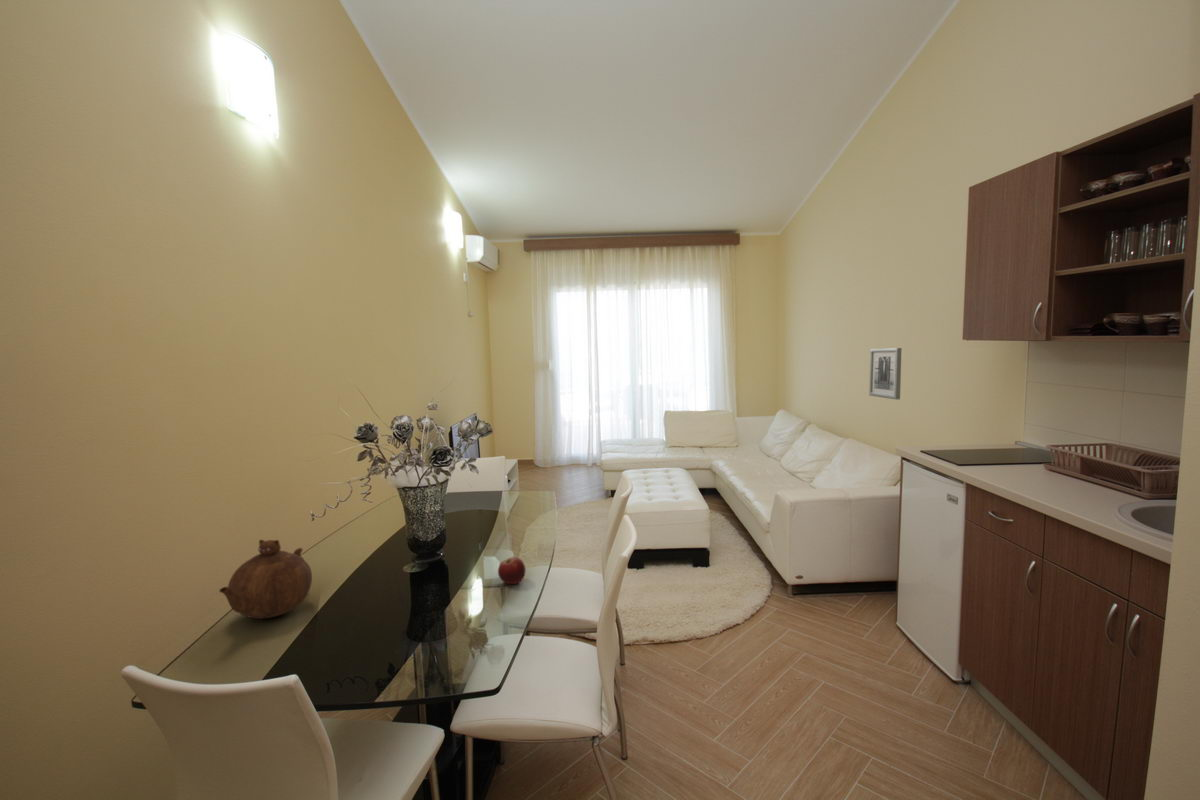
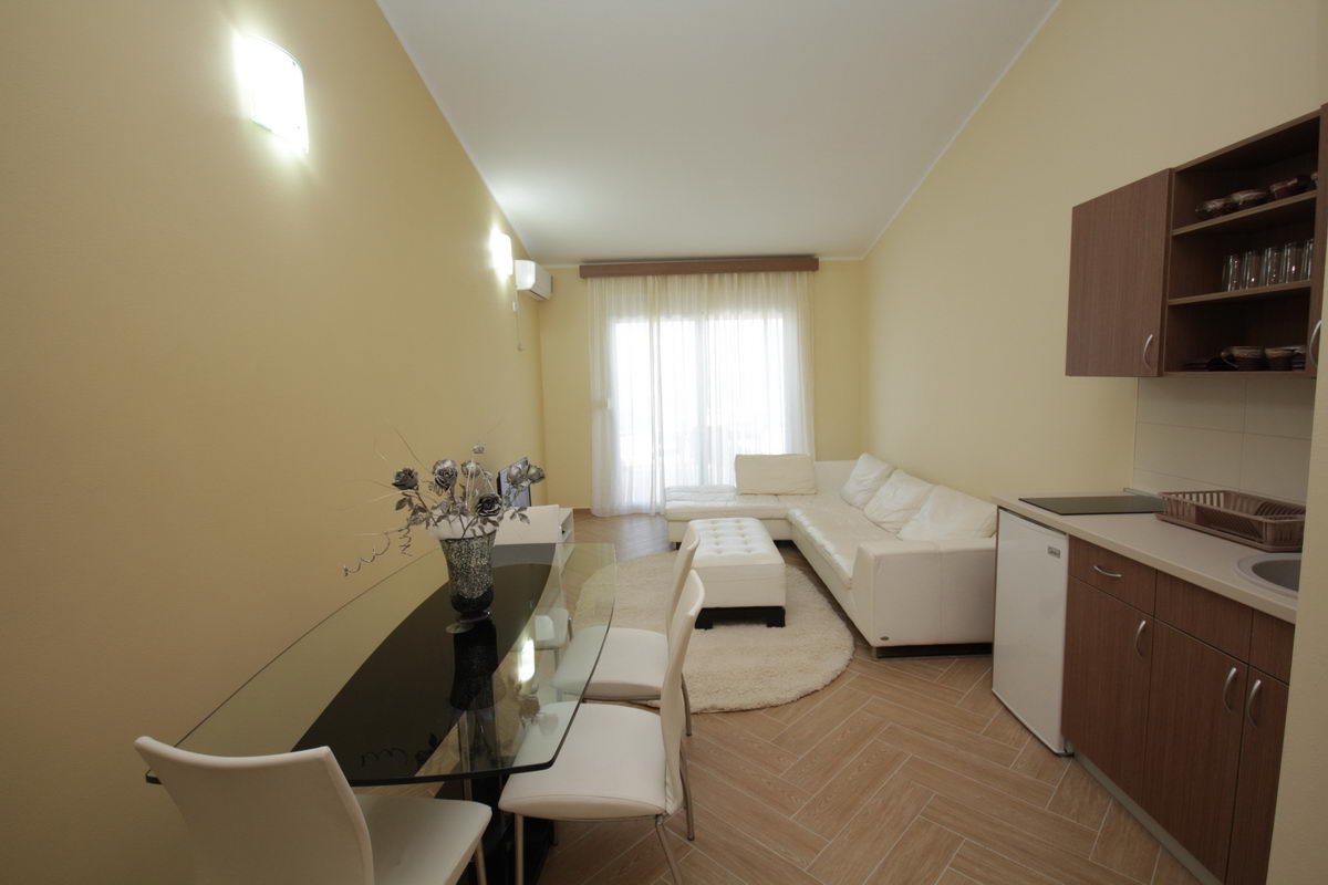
- teapot [218,539,313,620]
- wall art [868,347,903,401]
- fruit [497,556,527,585]
